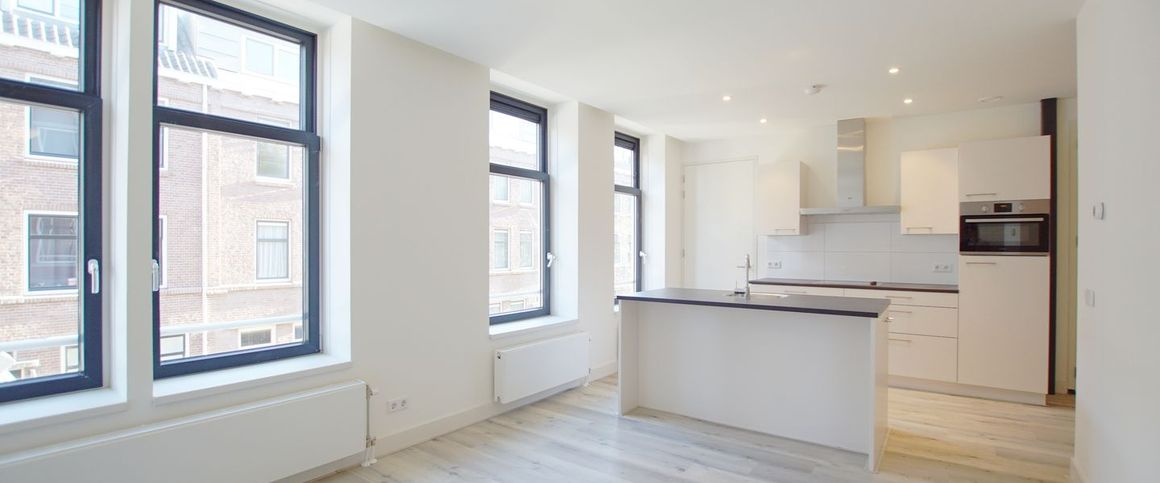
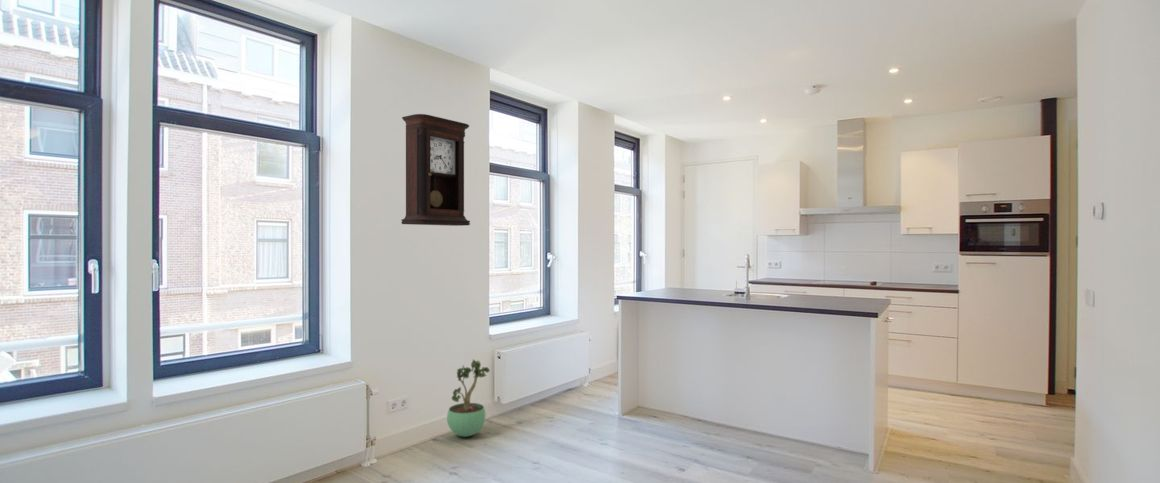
+ pendulum clock [400,113,471,227]
+ potted plant [446,358,491,438]
